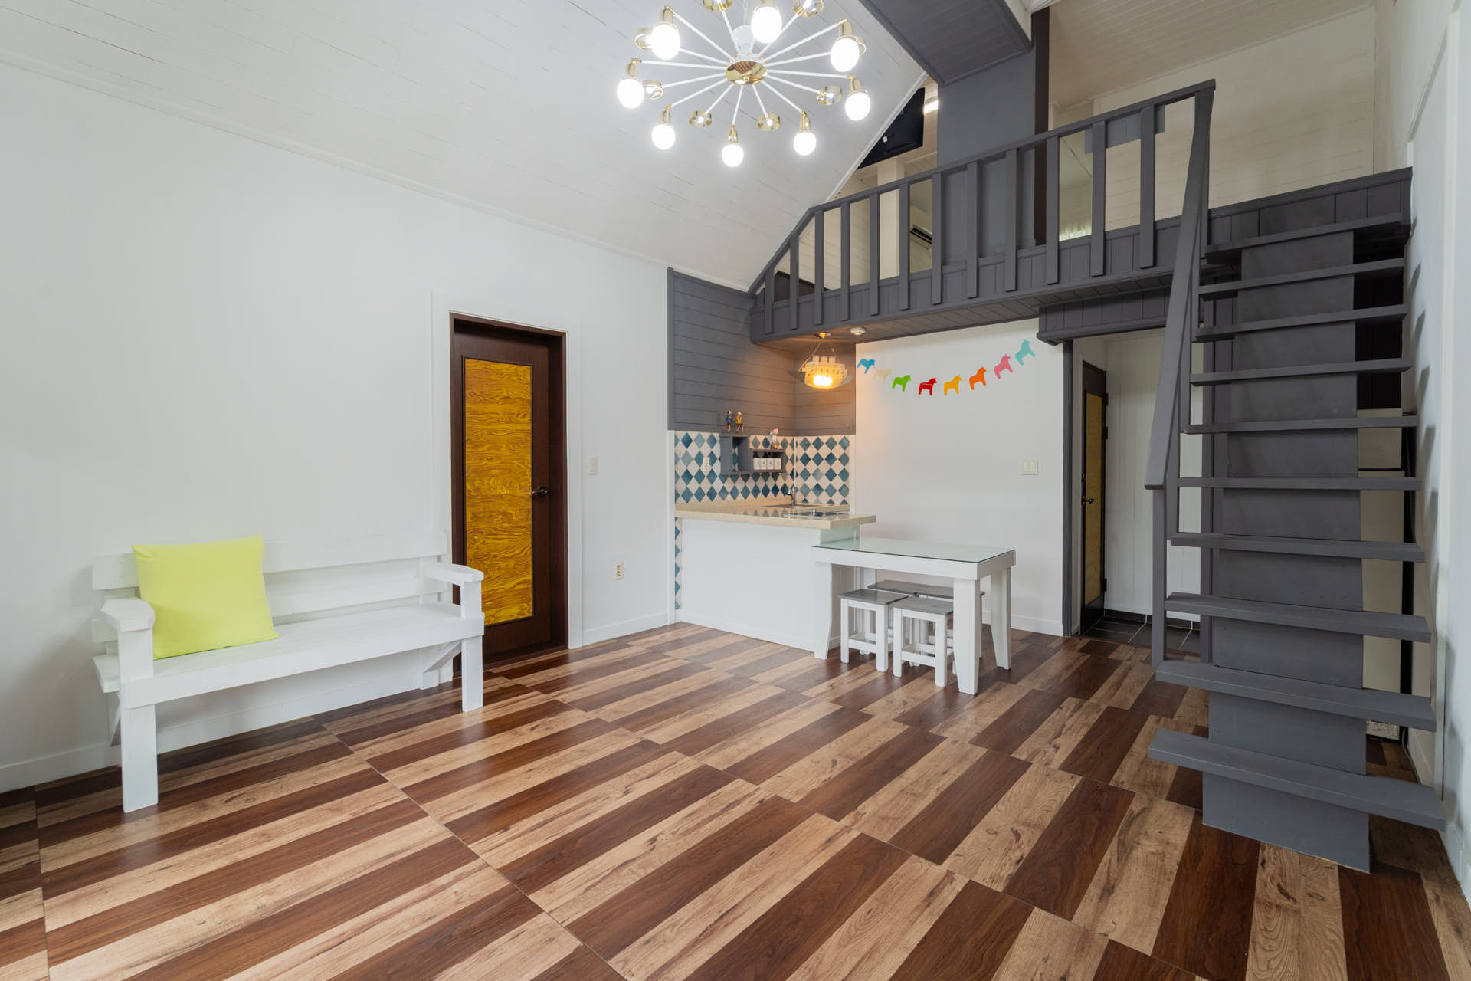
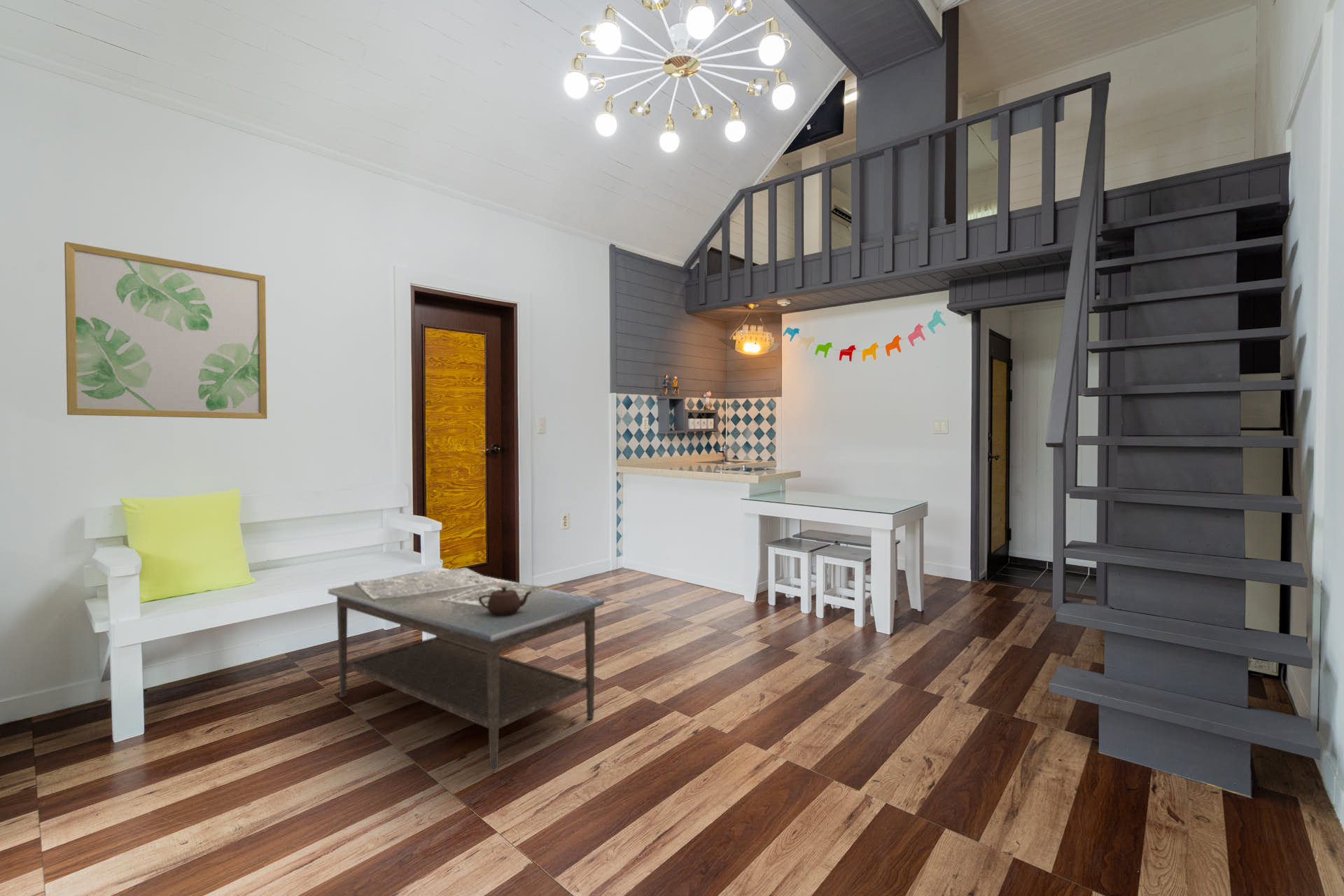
+ wall art [64,241,268,419]
+ coffee table [328,567,605,772]
